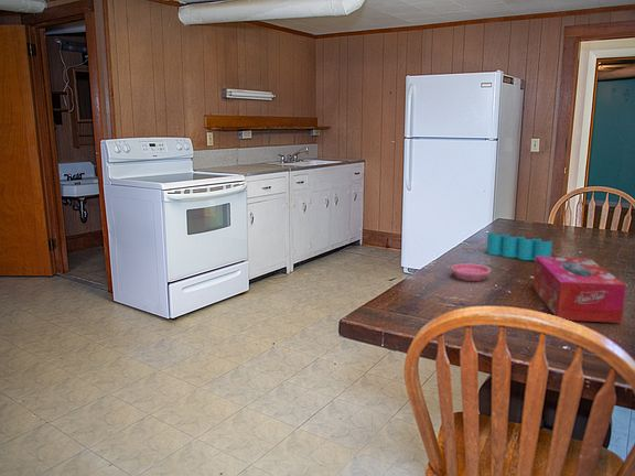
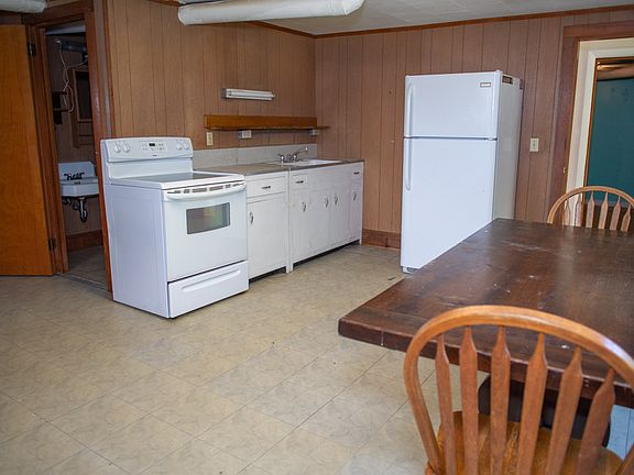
- pen holder [486,231,553,262]
- saucer [450,262,492,282]
- tissue box [532,256,627,324]
